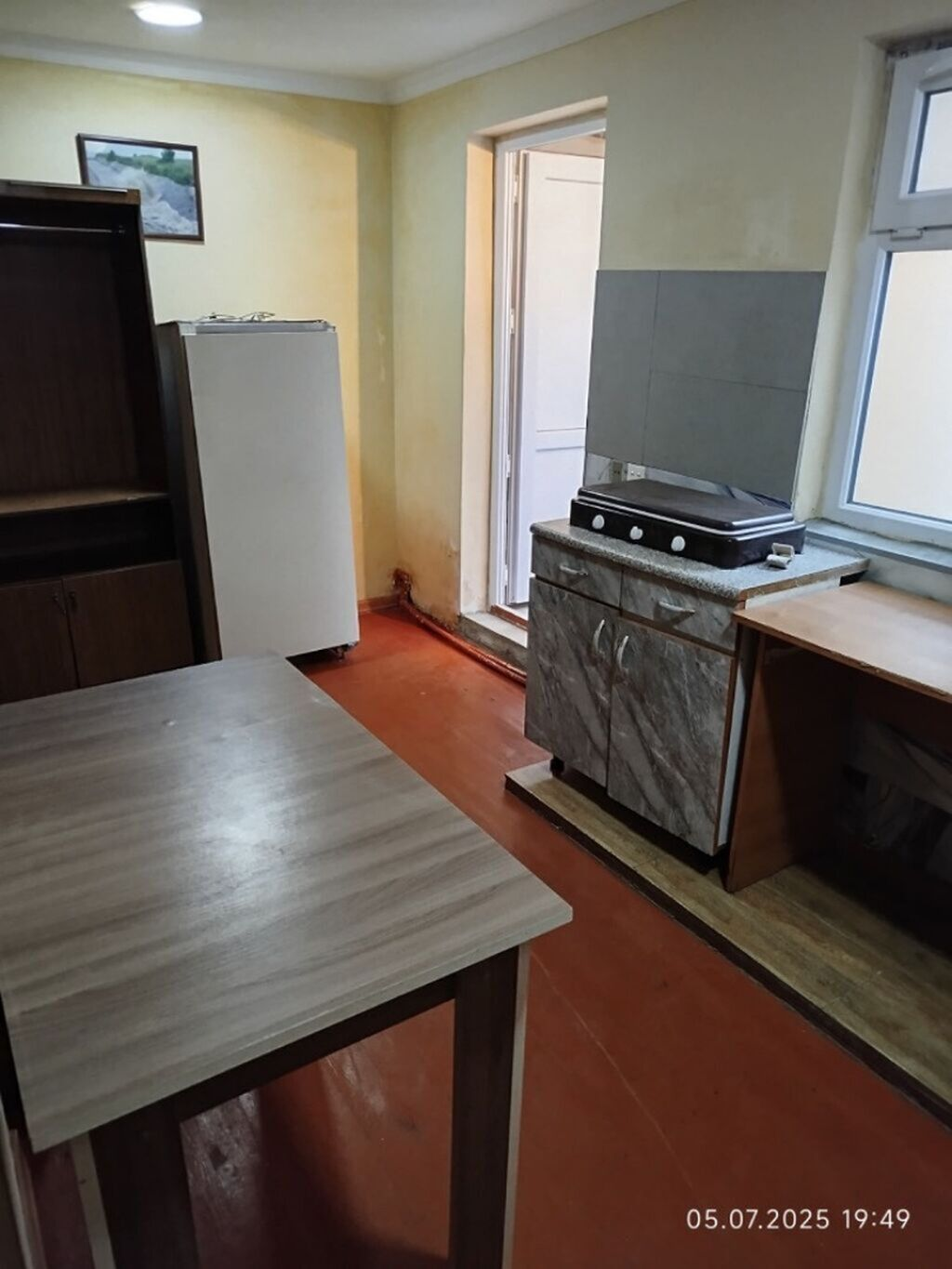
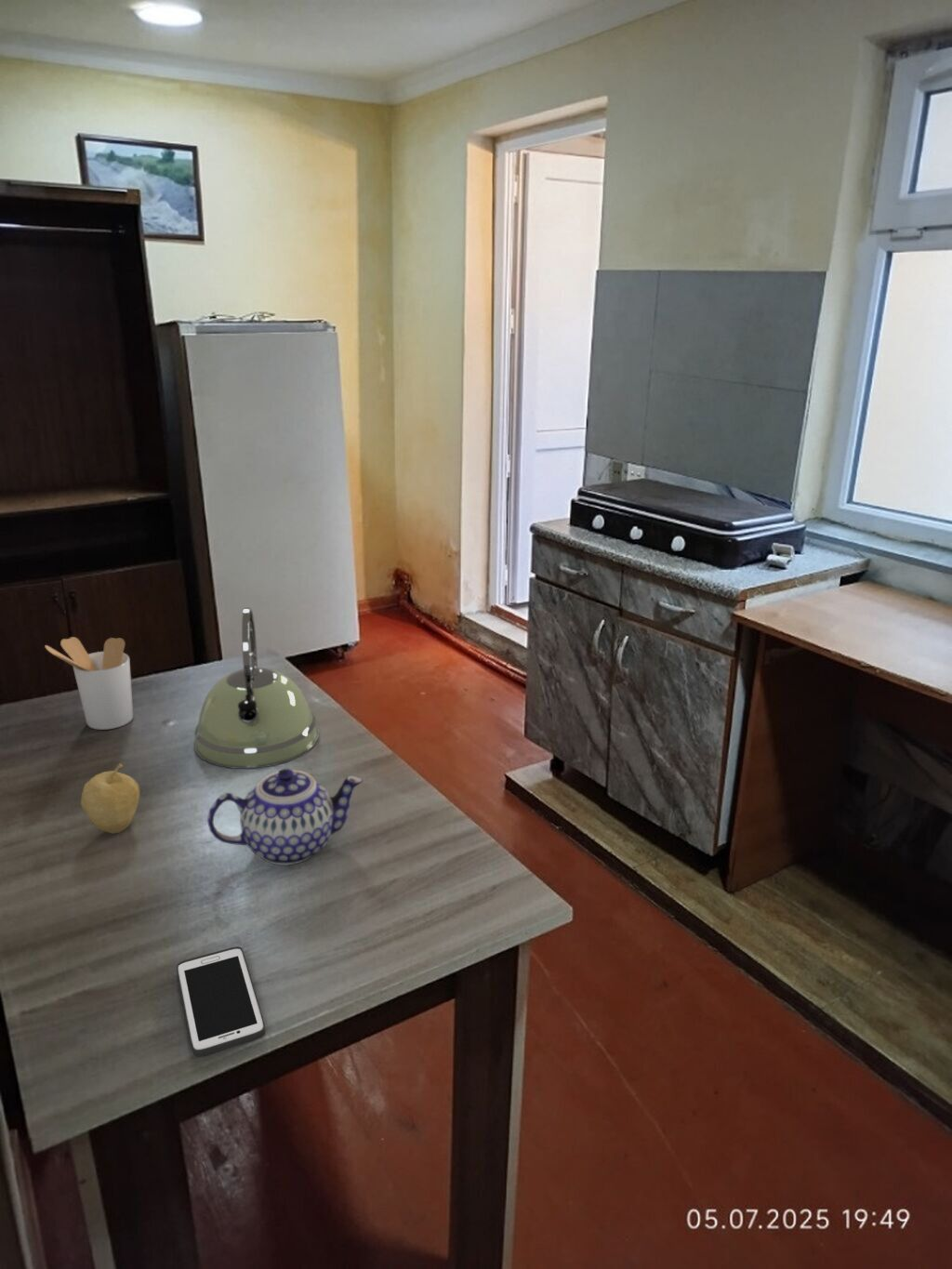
+ fruit [80,762,140,835]
+ kettle [193,606,320,770]
+ teapot [206,768,364,866]
+ utensil holder [44,636,134,731]
+ cell phone [176,945,267,1058]
